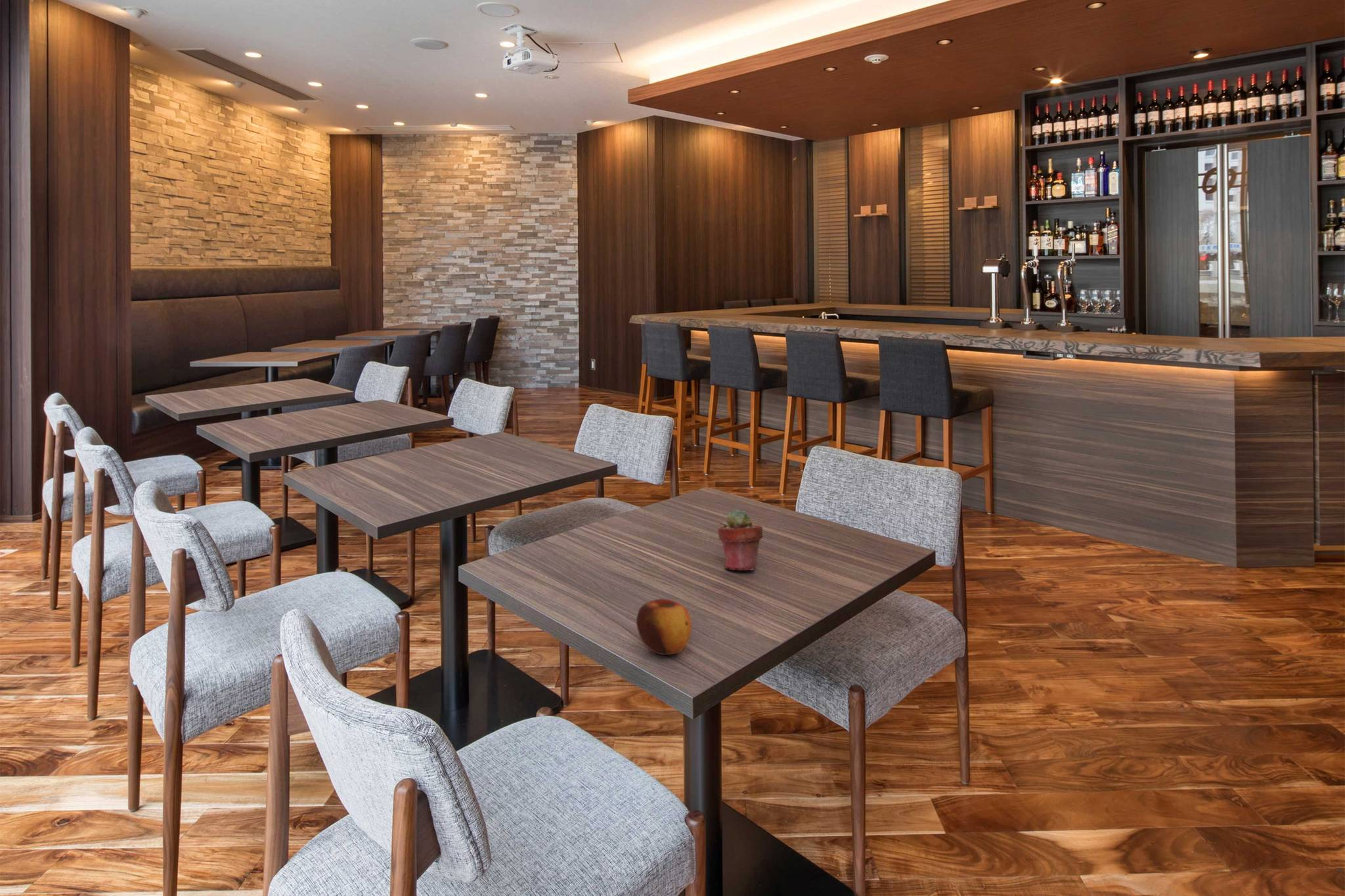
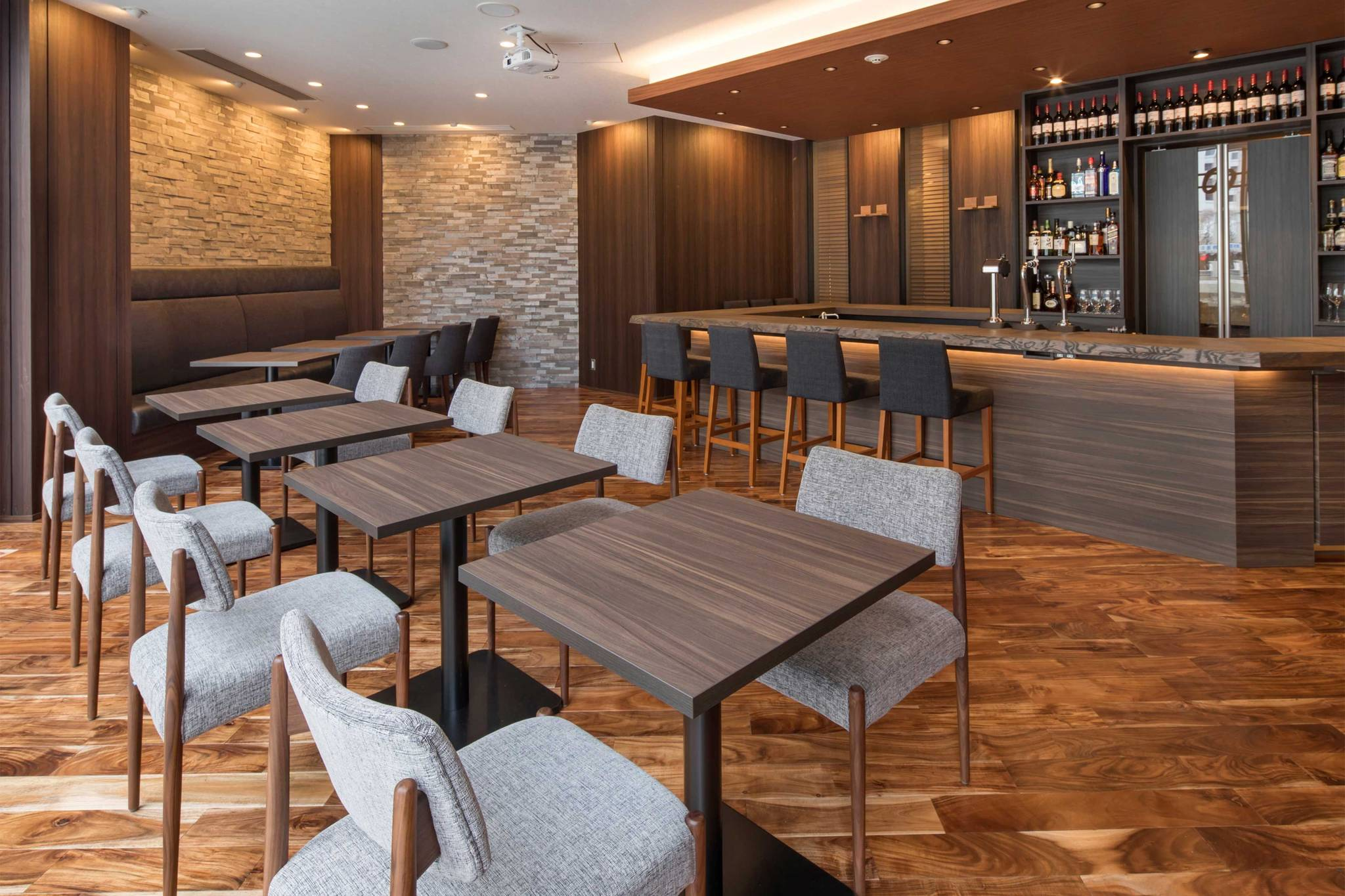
- apple [636,598,692,656]
- potted succulent [717,508,764,571]
